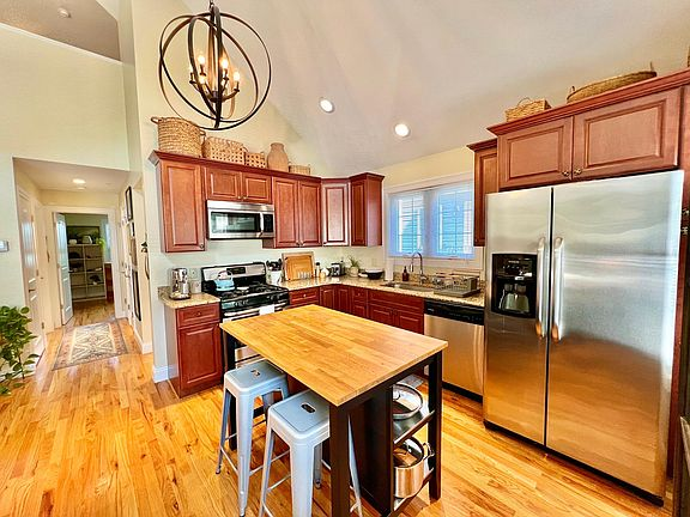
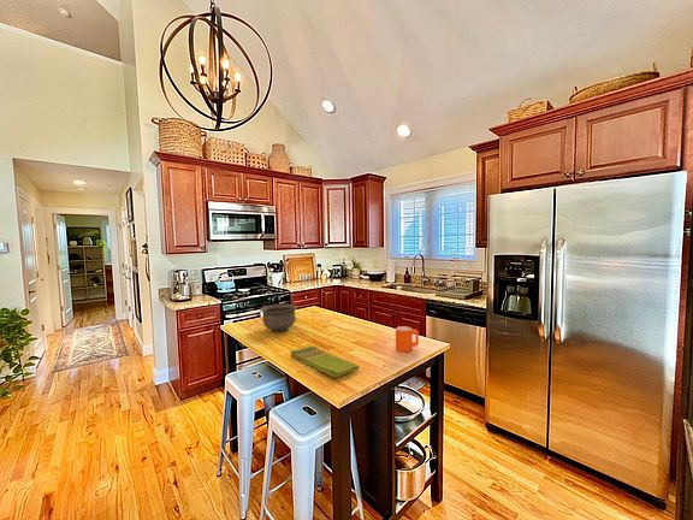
+ bowl [259,303,298,333]
+ mug [395,325,420,353]
+ dish towel [290,345,360,378]
